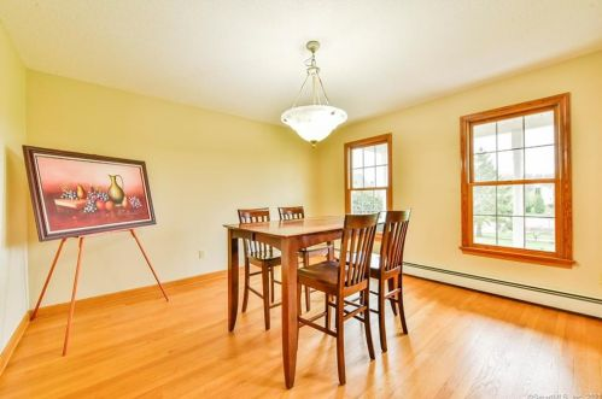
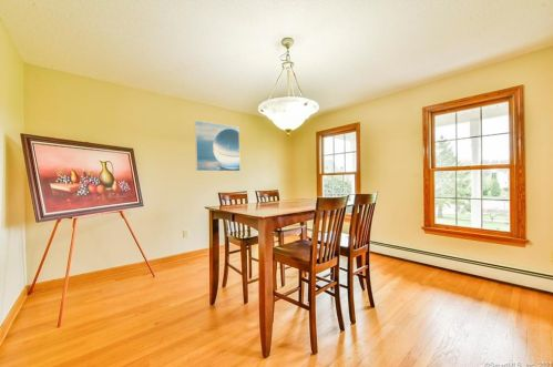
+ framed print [194,120,242,172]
